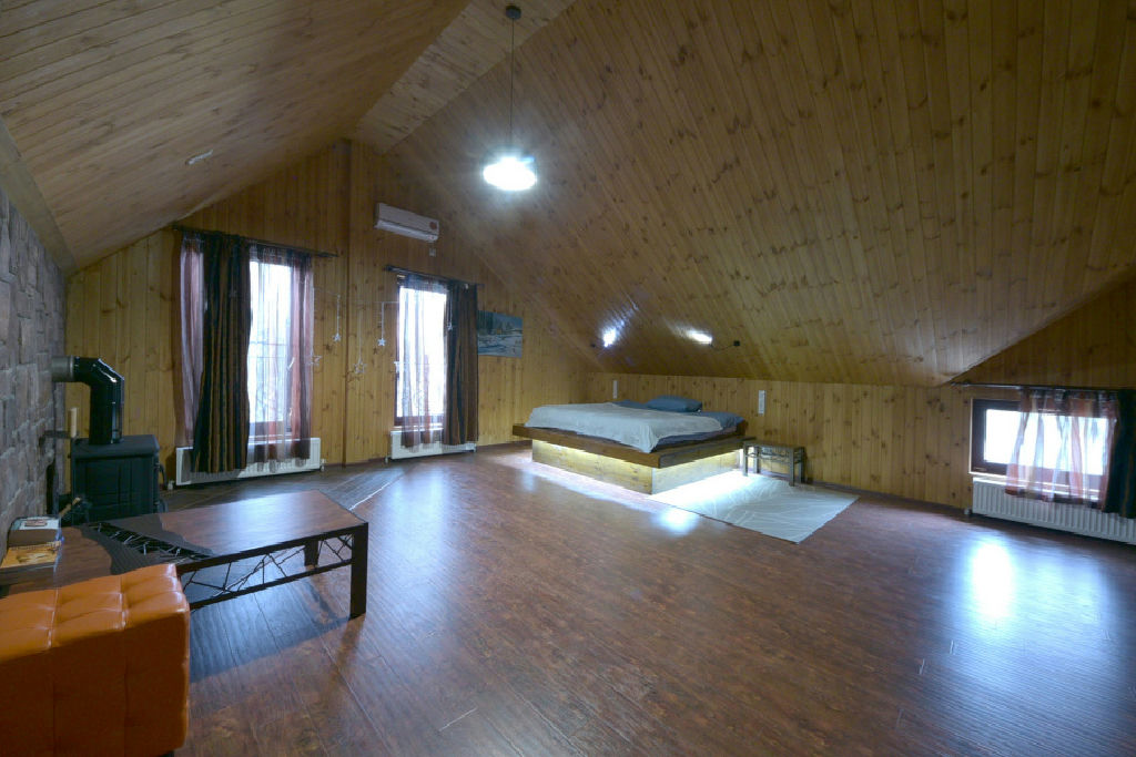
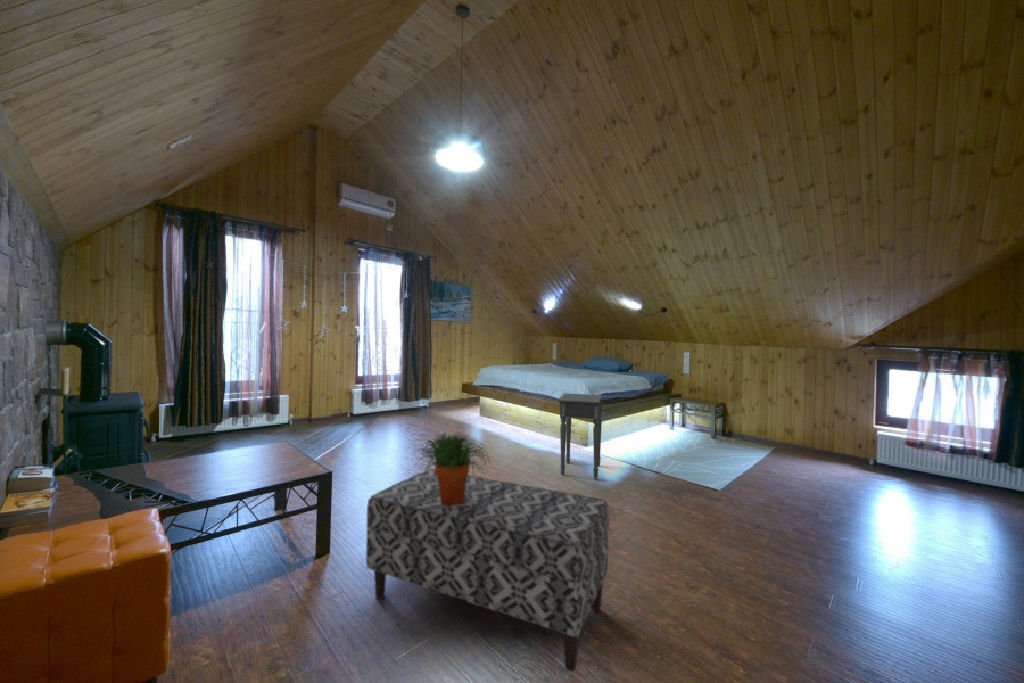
+ bench [365,468,610,672]
+ potted plant [413,431,491,505]
+ side table [556,392,603,480]
